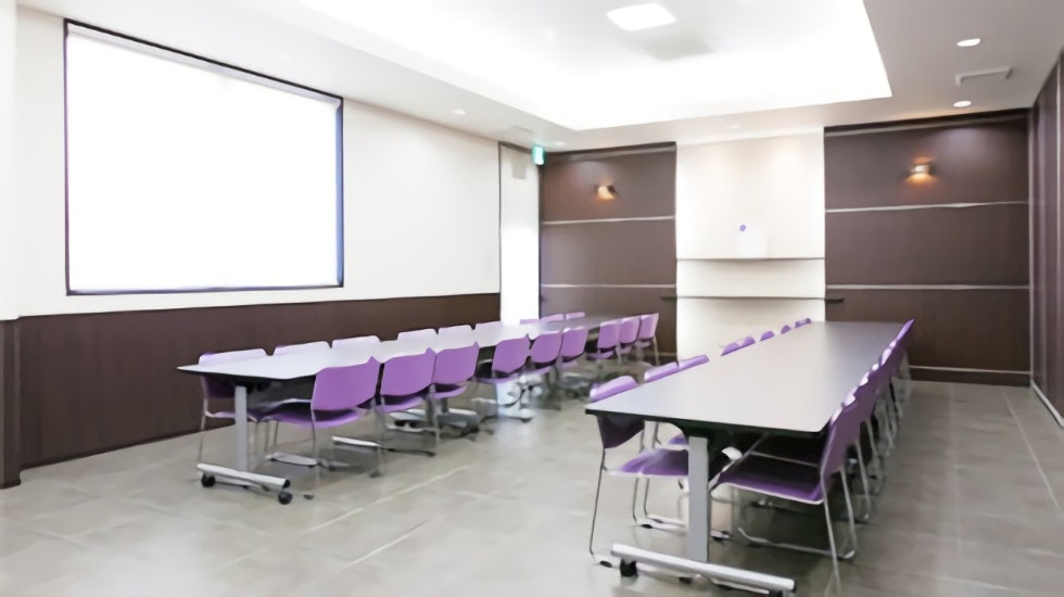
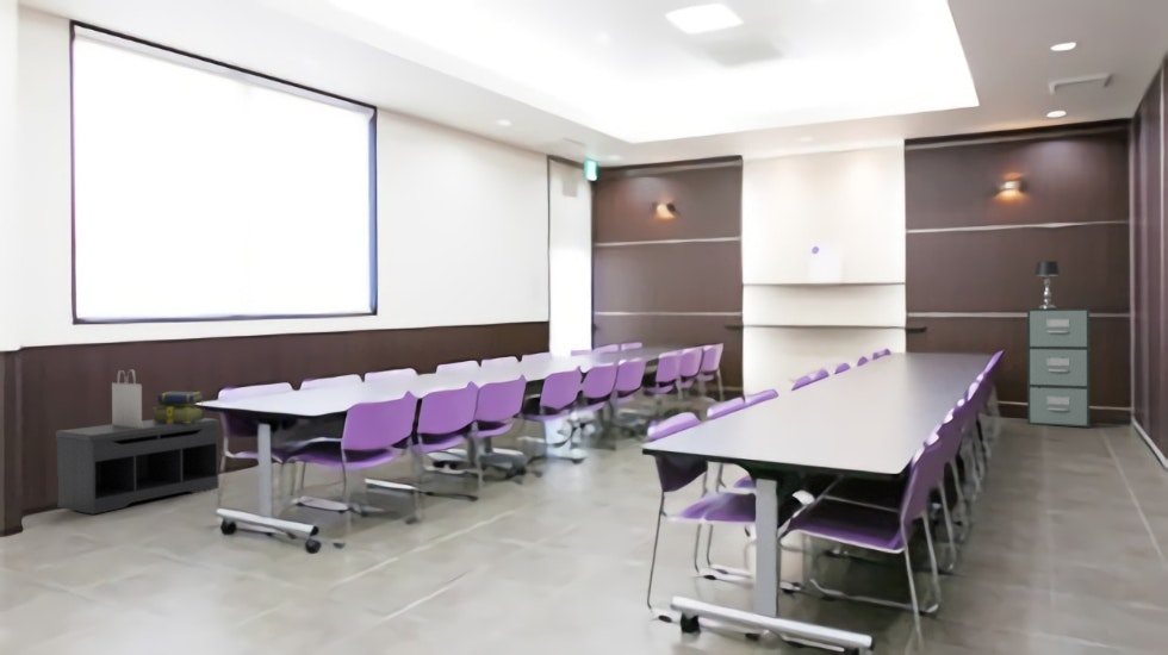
+ table lamp [1033,260,1062,310]
+ tote bag [111,369,143,428]
+ bench [55,417,220,516]
+ stack of books [151,391,205,424]
+ filing cabinet [1026,307,1091,429]
